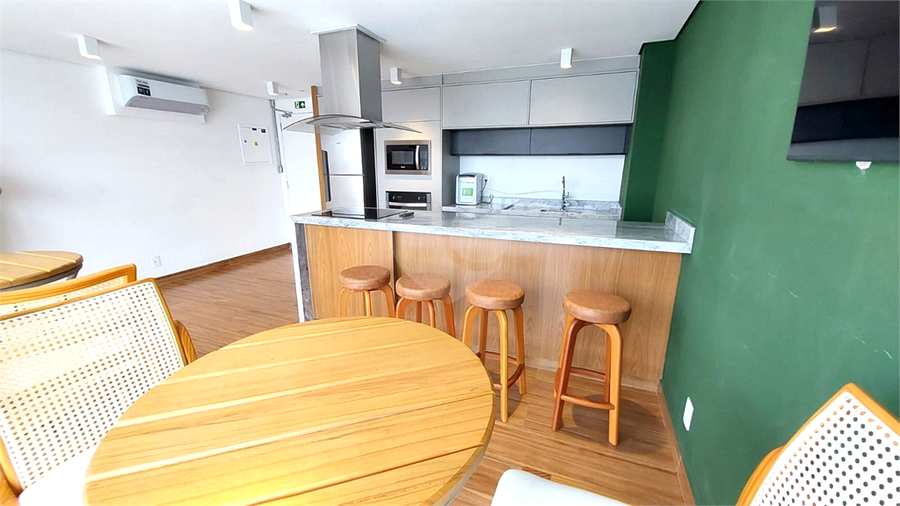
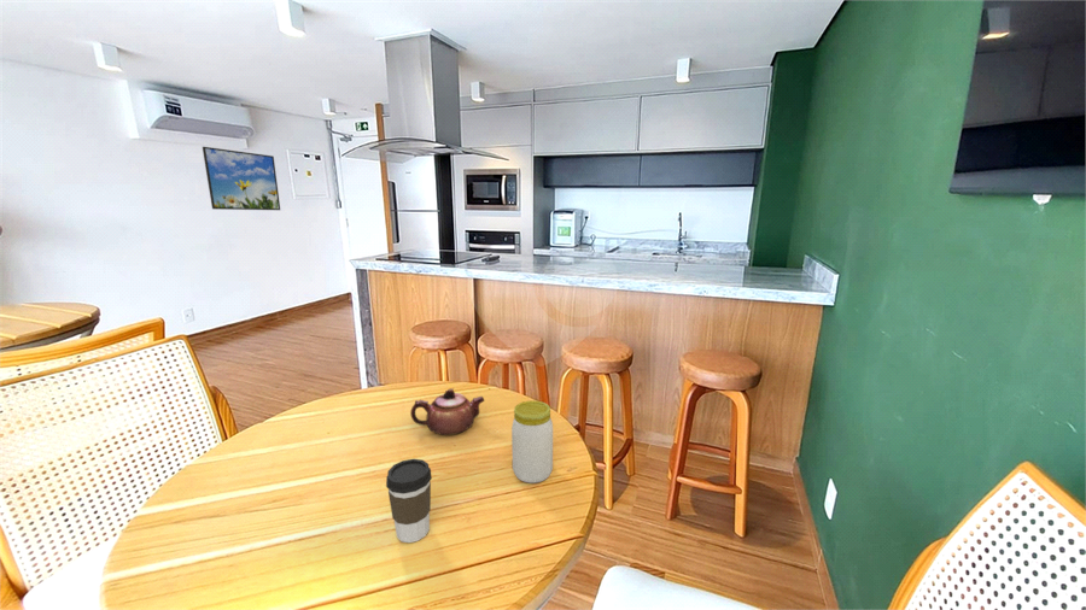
+ teapot [409,387,485,436]
+ coffee cup [385,458,433,544]
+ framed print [202,146,281,211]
+ jar [510,399,554,483]
